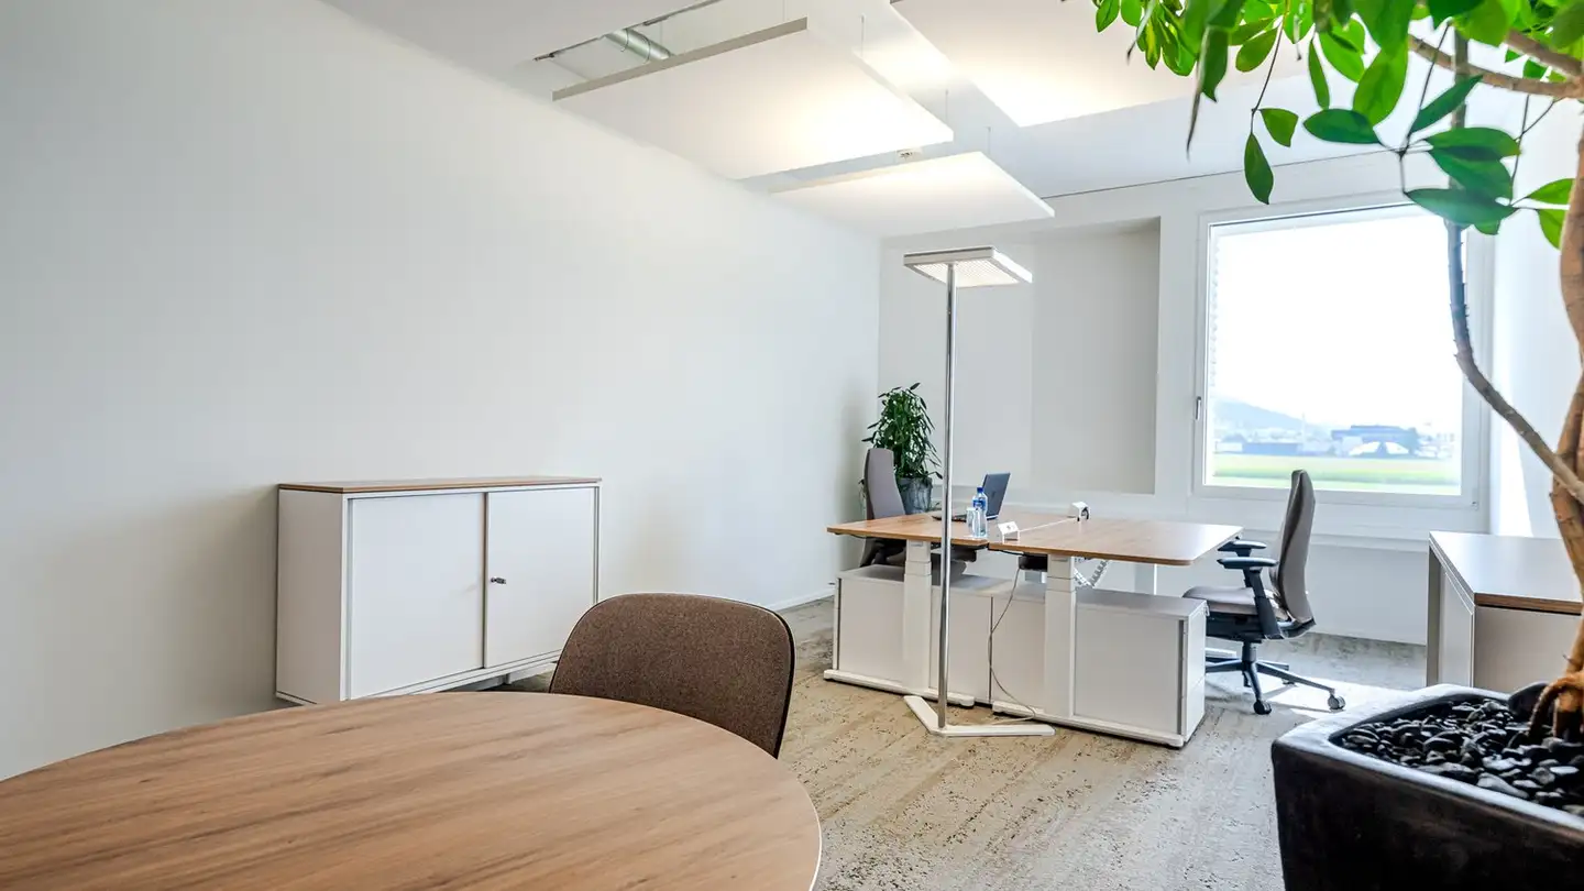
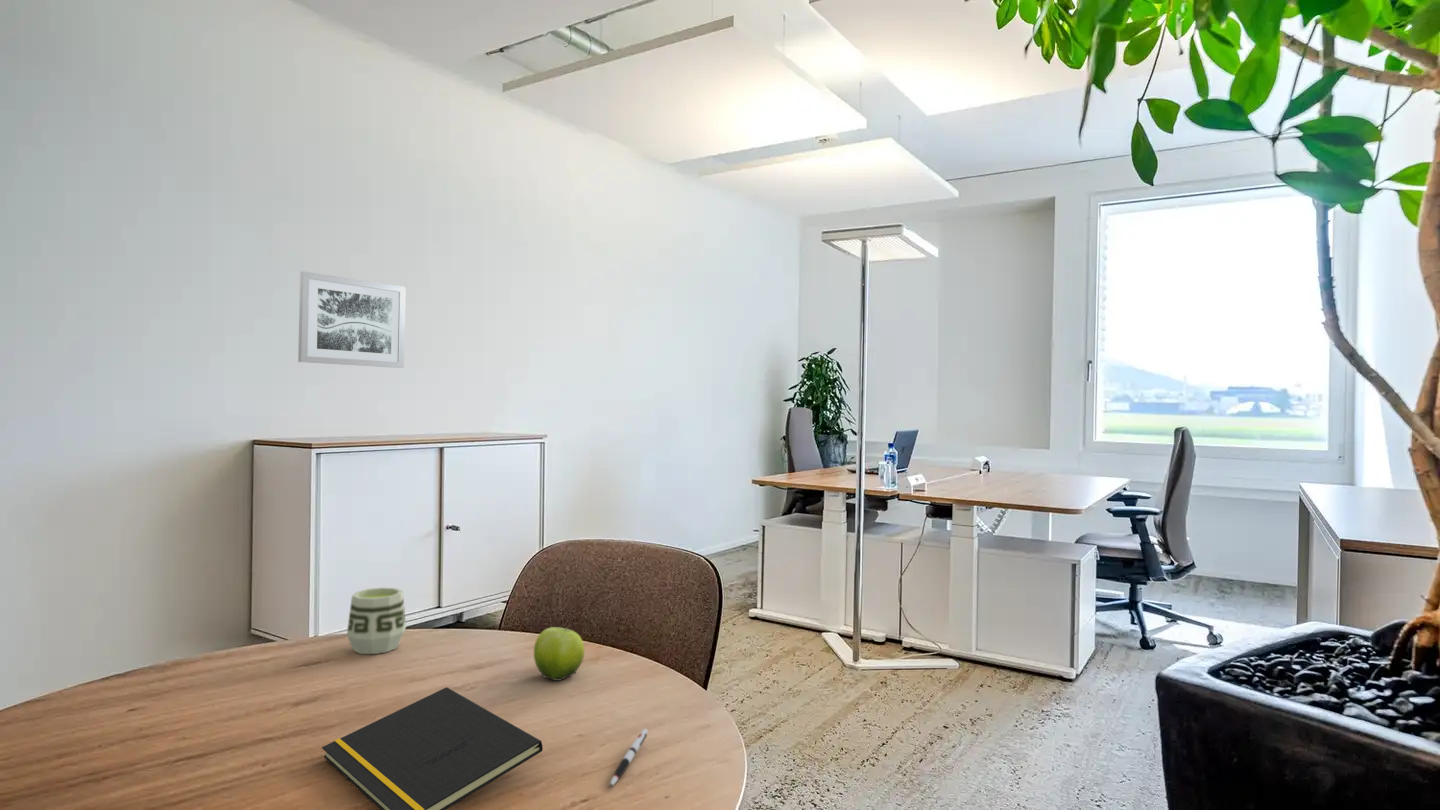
+ cup [346,586,407,655]
+ wall art [297,270,407,369]
+ notepad [321,686,544,810]
+ pen [609,728,649,788]
+ fruit [533,624,585,682]
